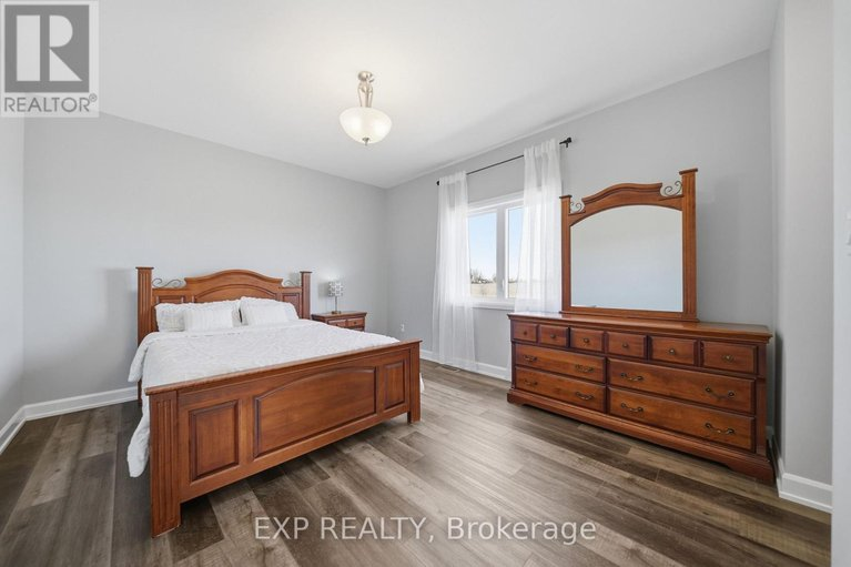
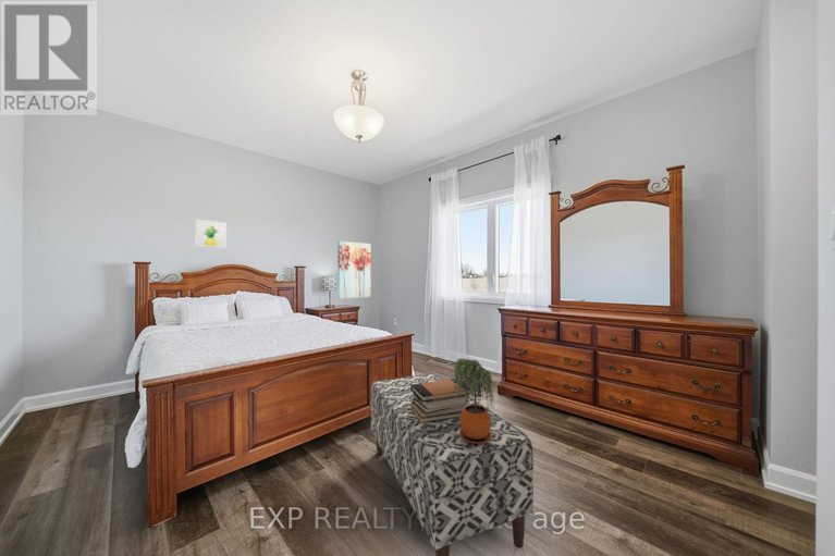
+ potted plant [453,357,495,444]
+ bench [370,372,535,556]
+ wall art [336,240,372,300]
+ wall art [194,219,228,249]
+ book stack [410,378,472,423]
